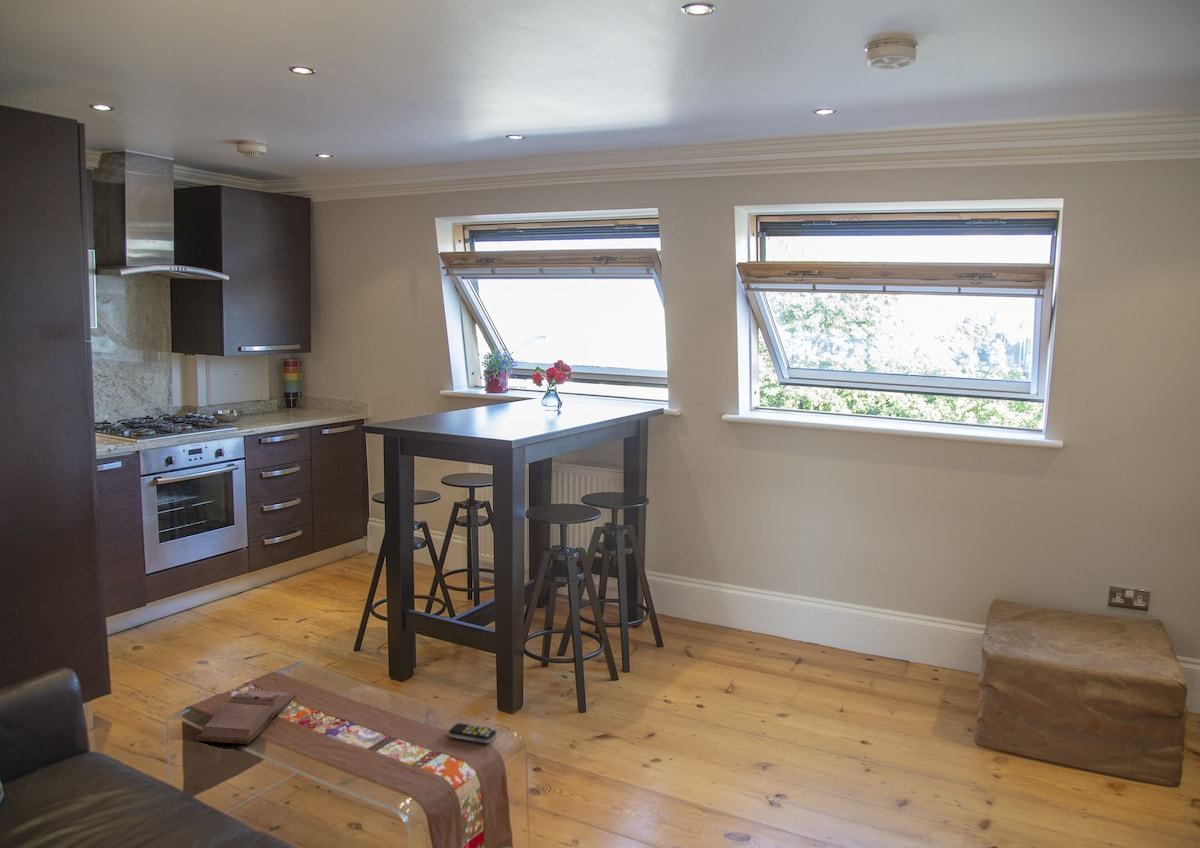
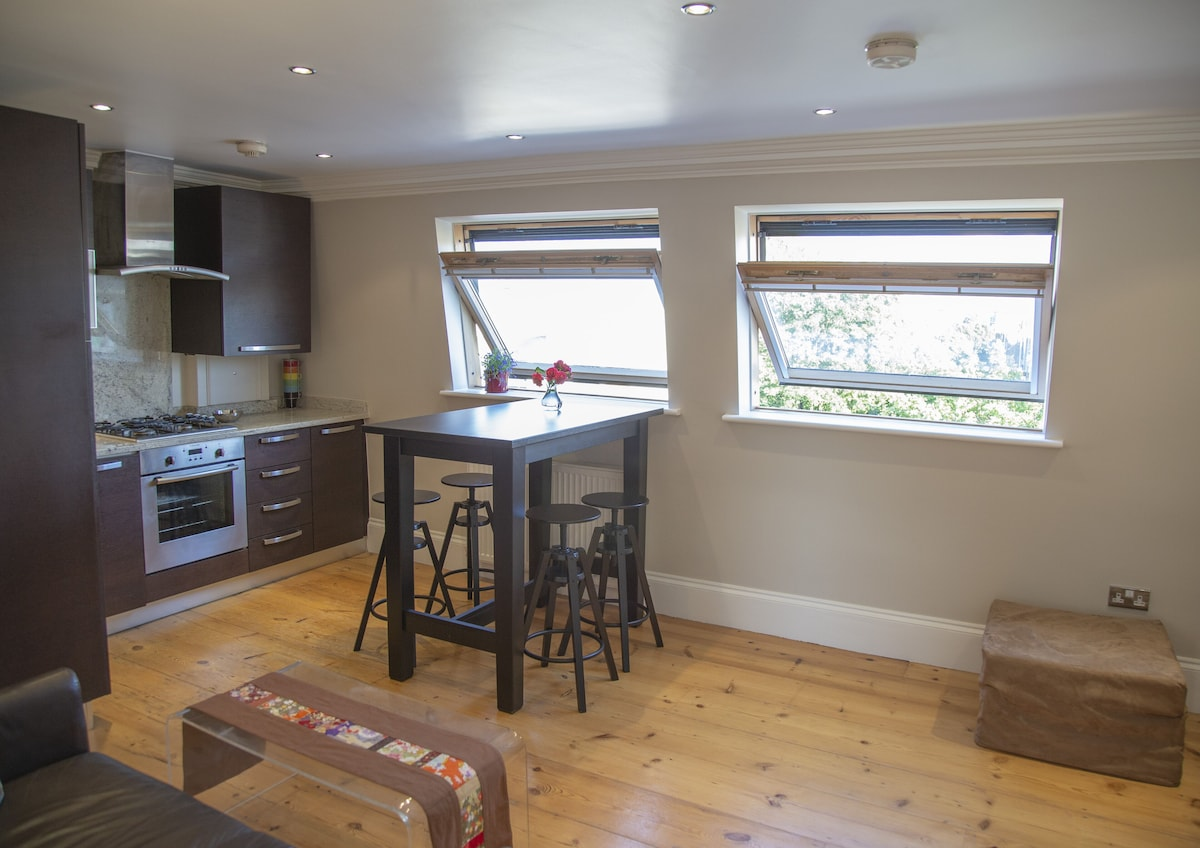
- remote control [448,722,497,744]
- hardback book [195,688,298,745]
